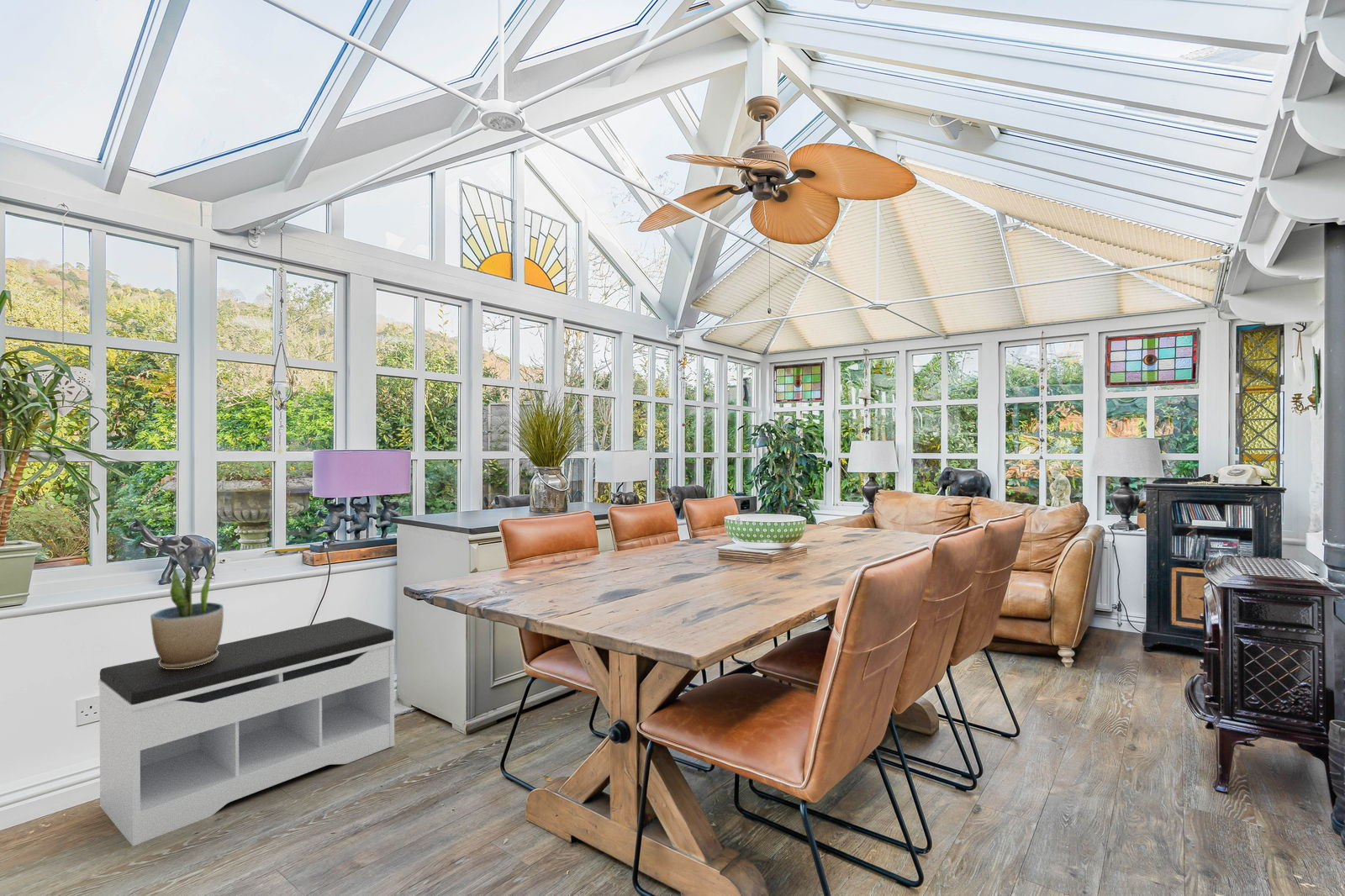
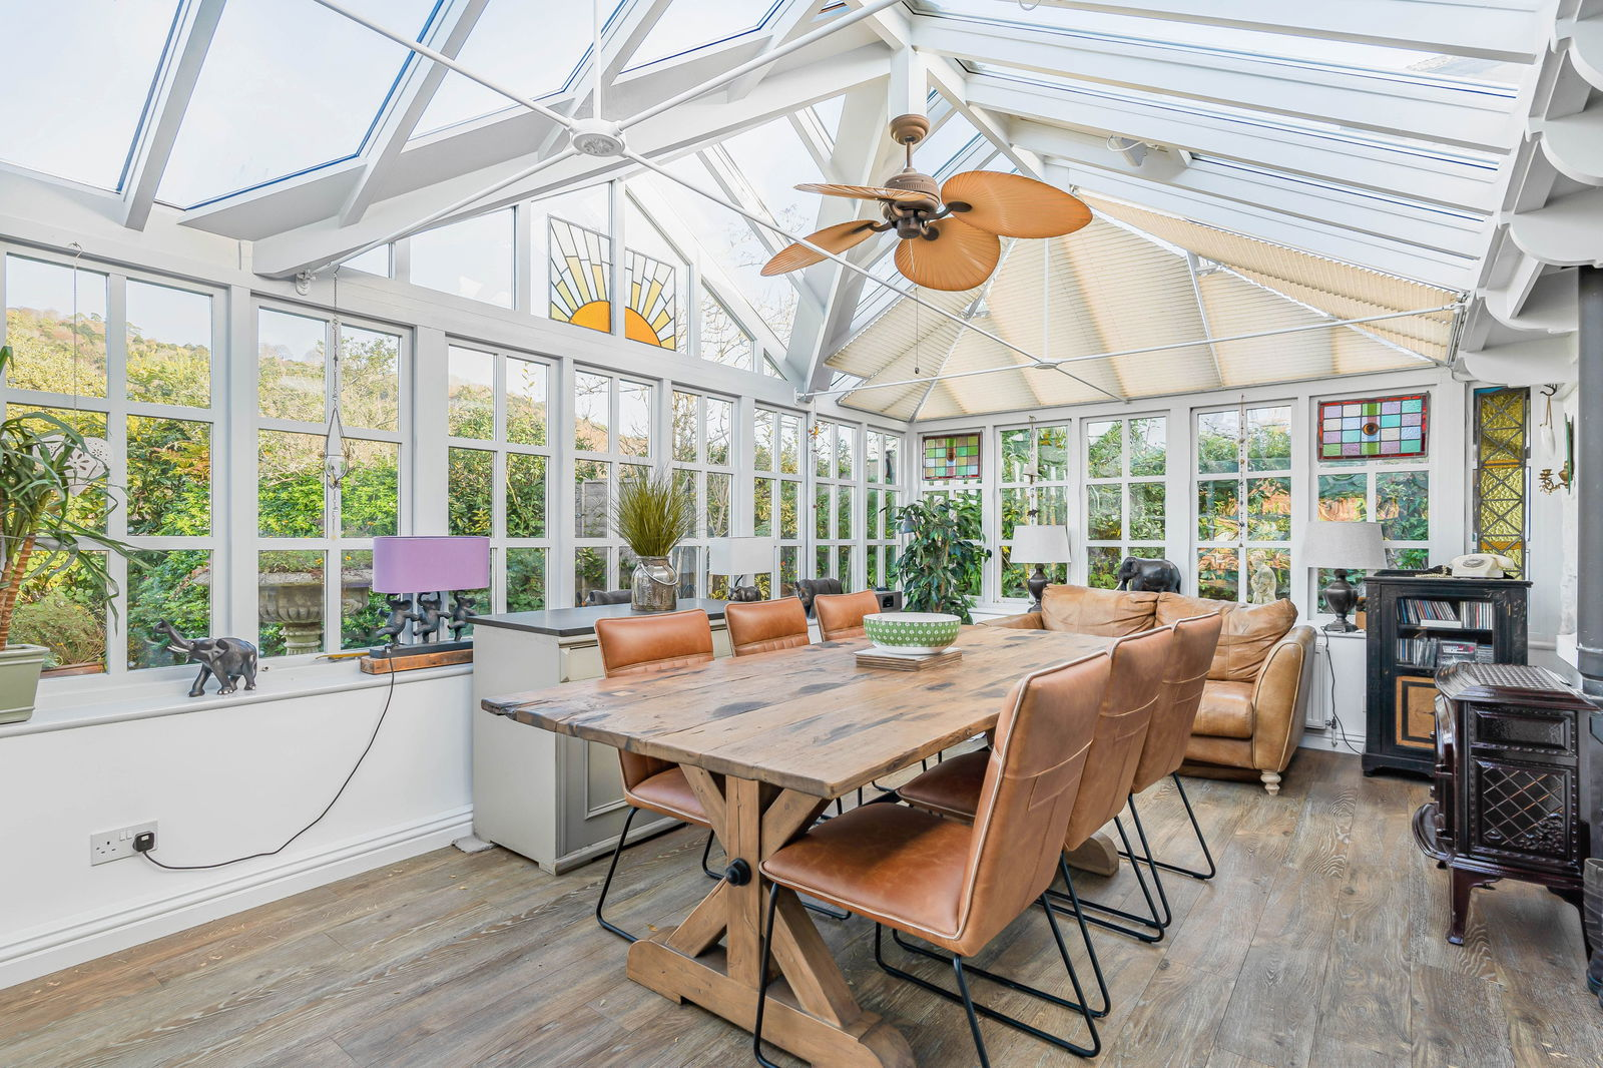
- bench [98,616,396,847]
- potted plant [150,551,224,669]
